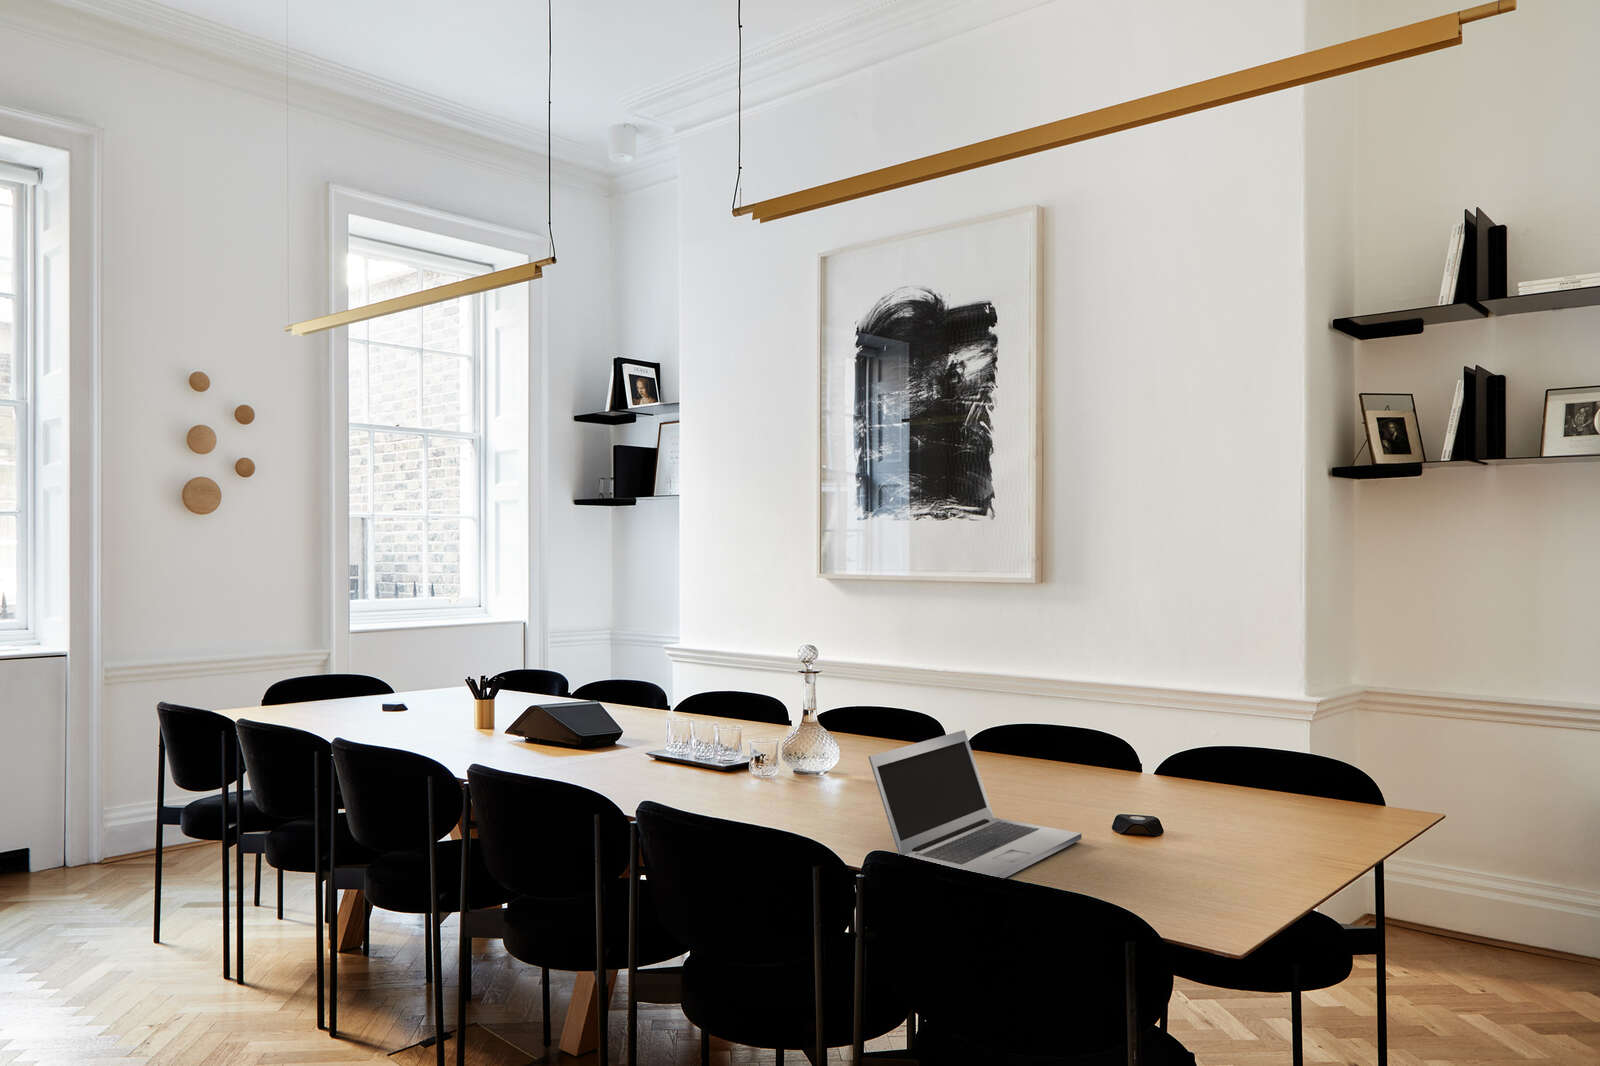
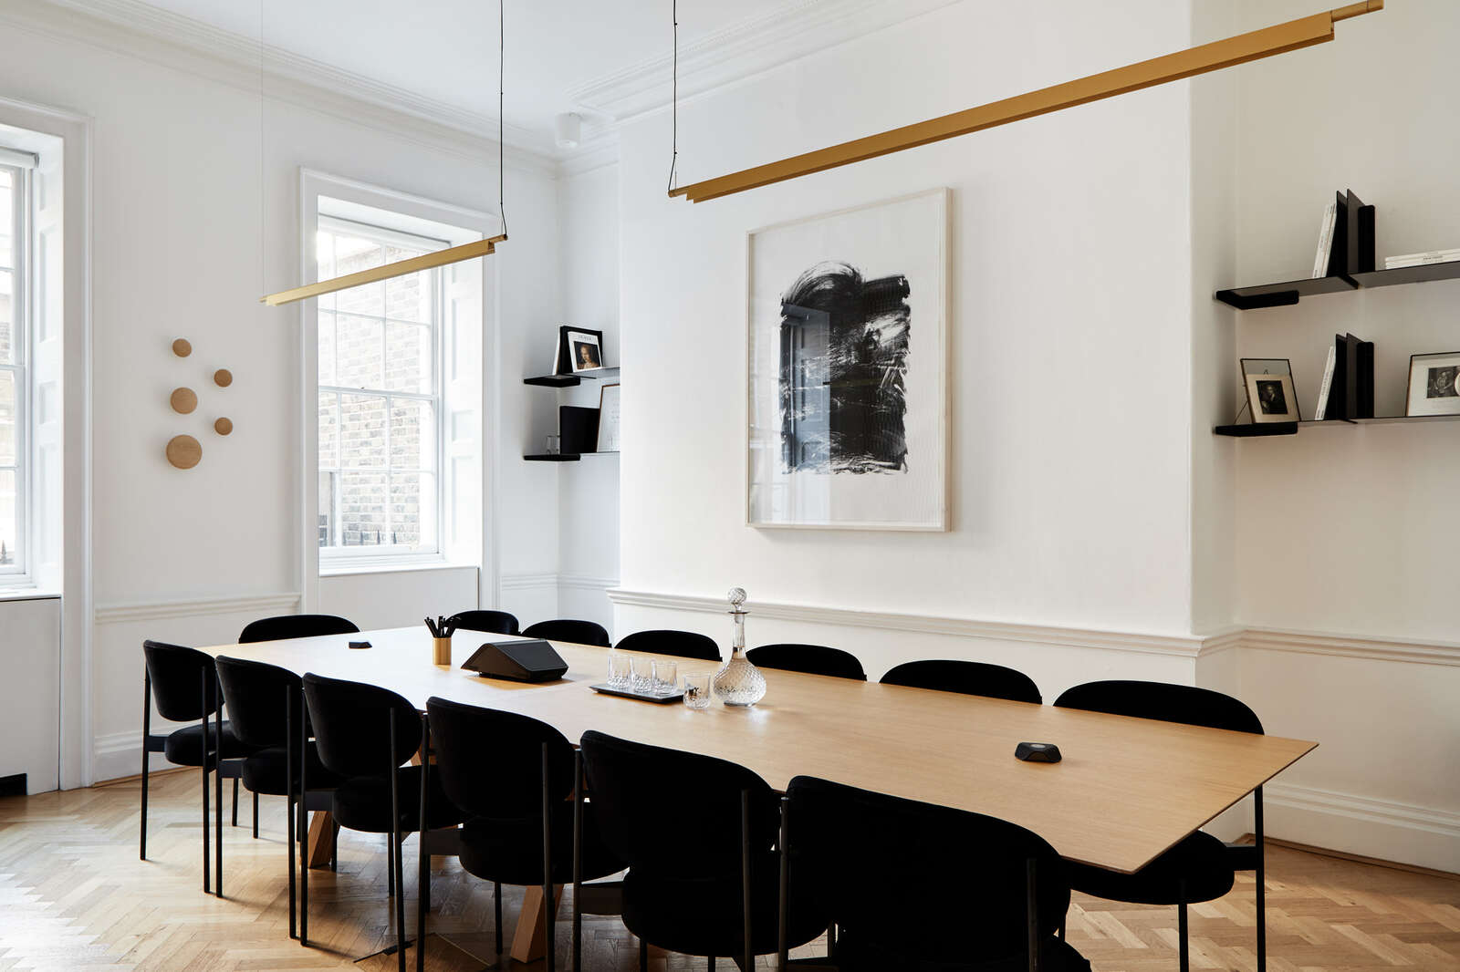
- laptop [867,729,1083,879]
